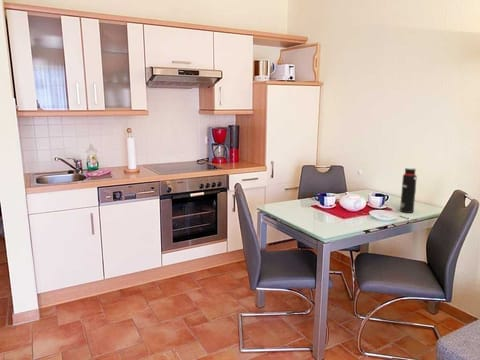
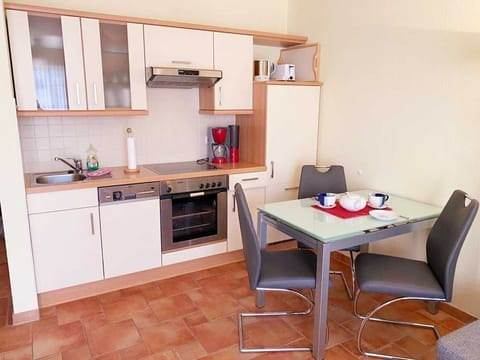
- water bottle [399,167,418,214]
